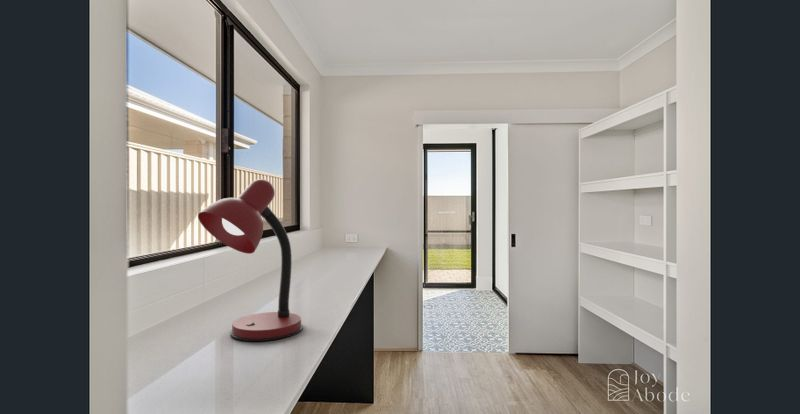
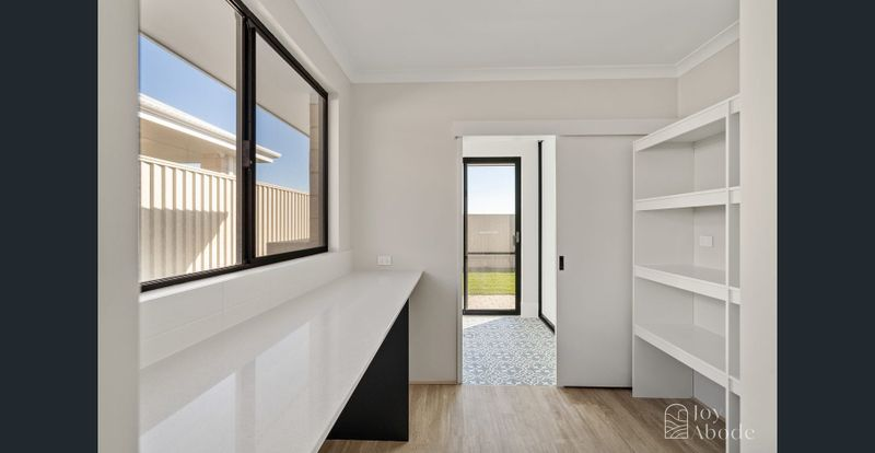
- desk lamp [197,178,304,342]
